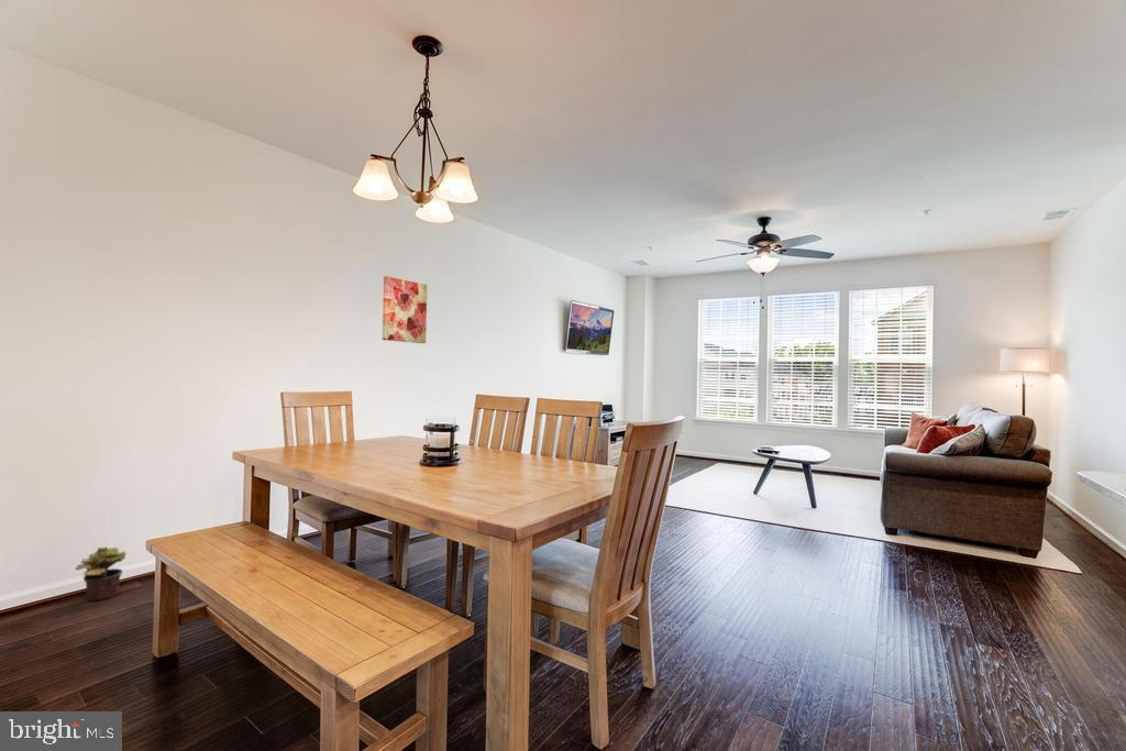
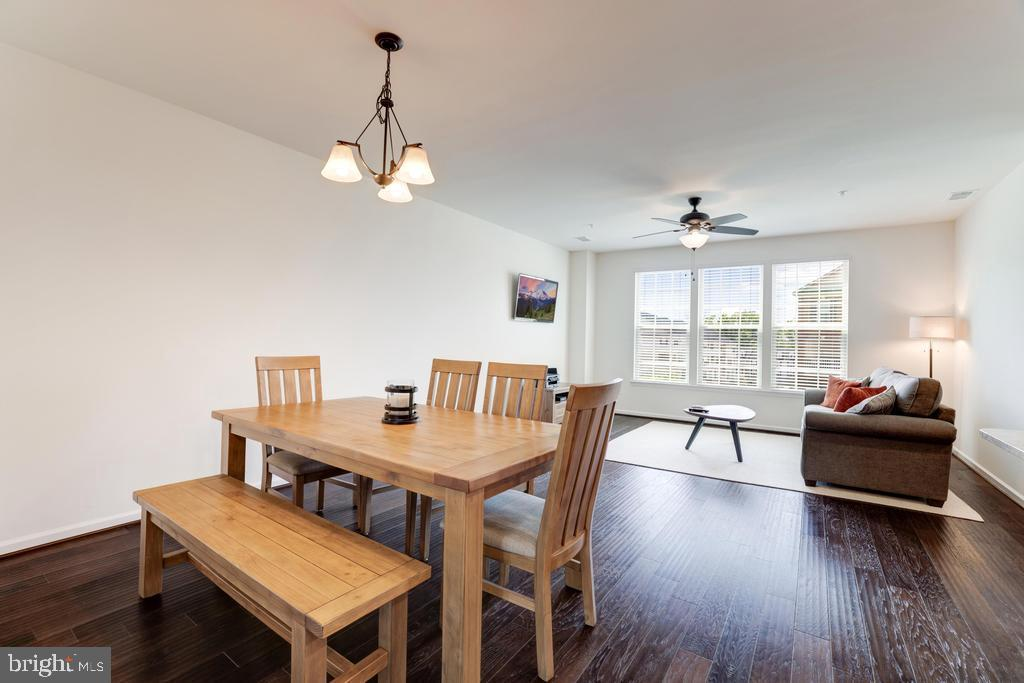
- wall art [382,275,428,344]
- potted plant [74,545,128,603]
